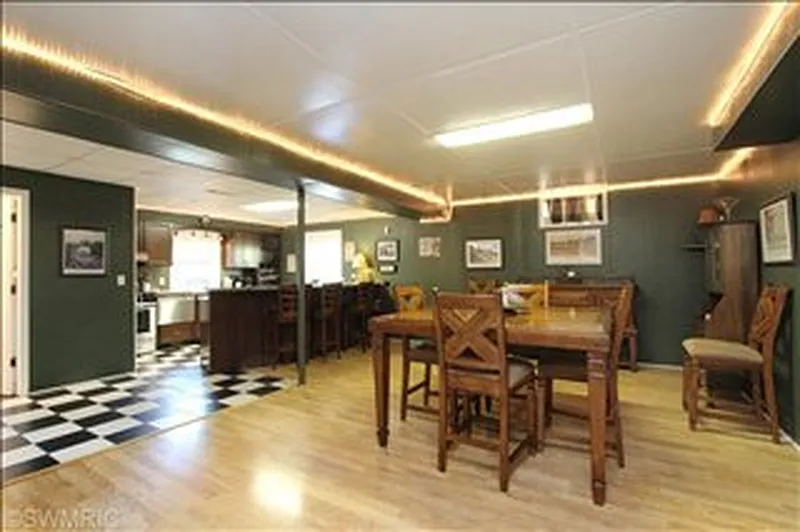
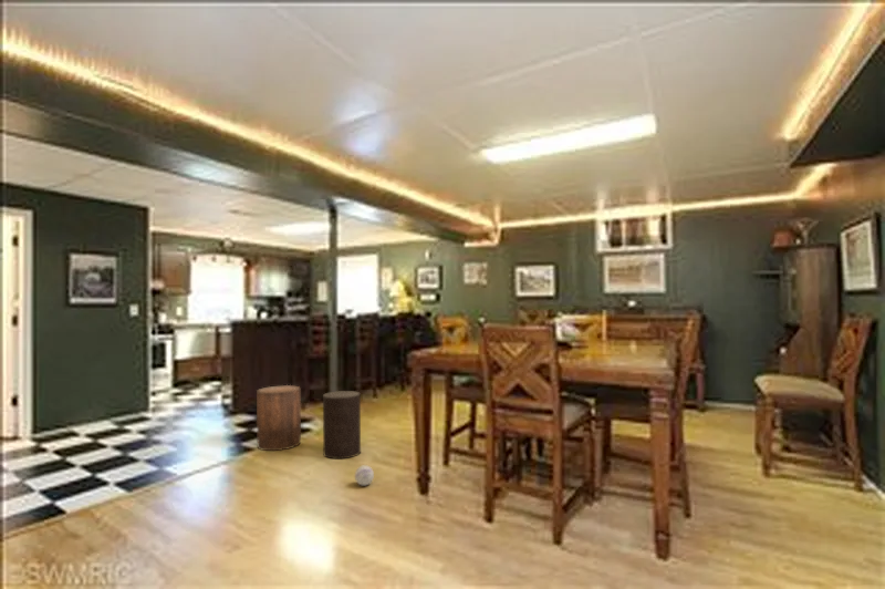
+ stool [256,384,302,452]
+ stool [322,390,362,459]
+ ball [354,464,375,487]
